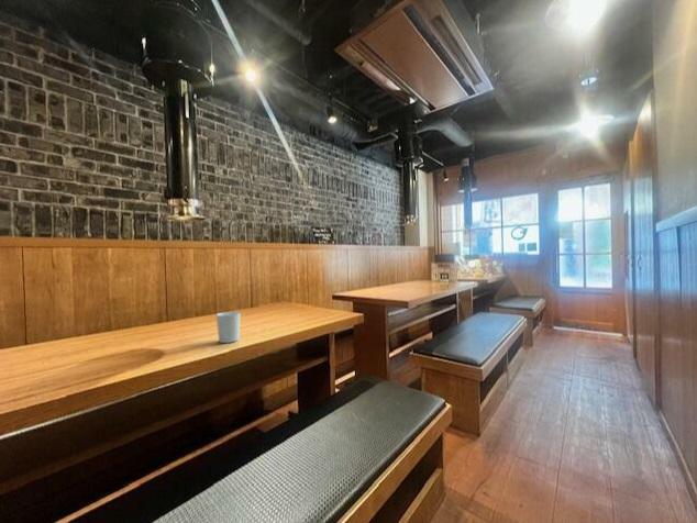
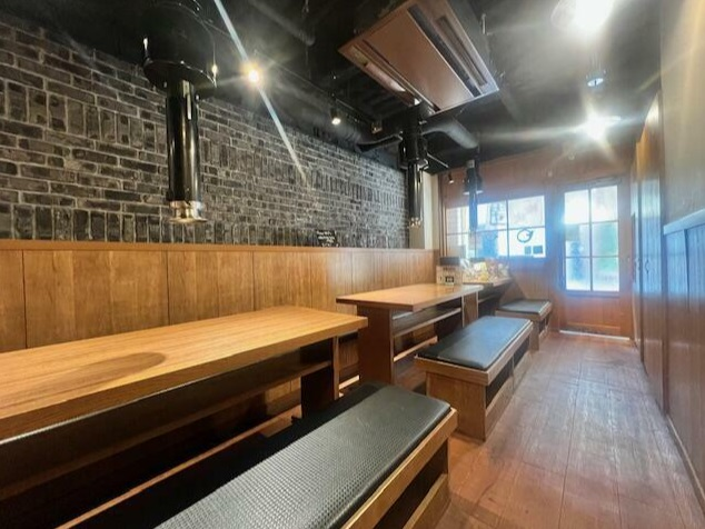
- cup [215,311,241,344]
